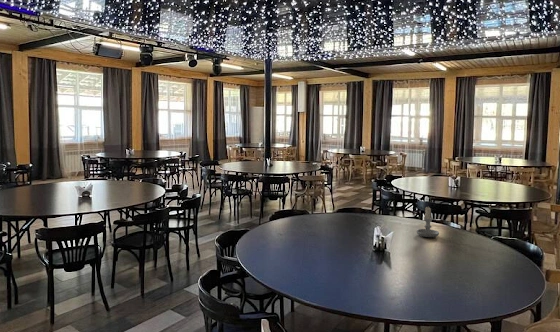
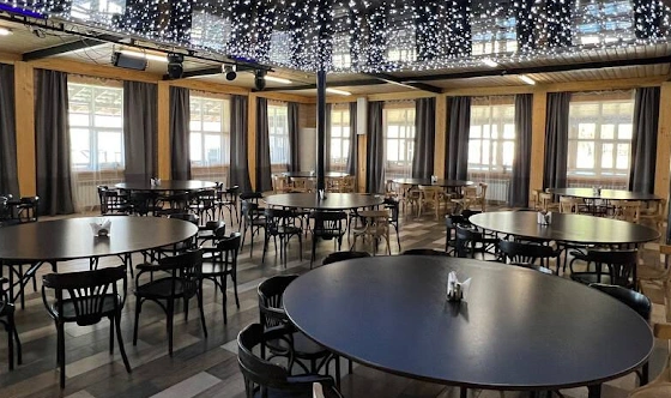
- candle [415,205,440,238]
